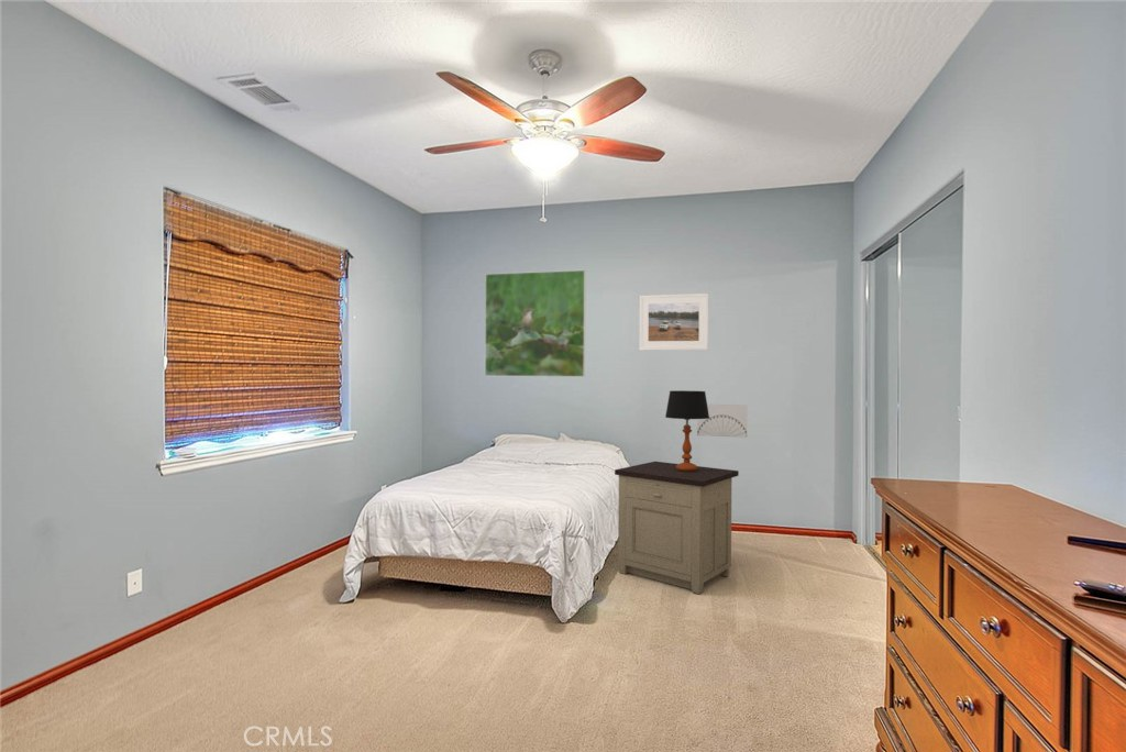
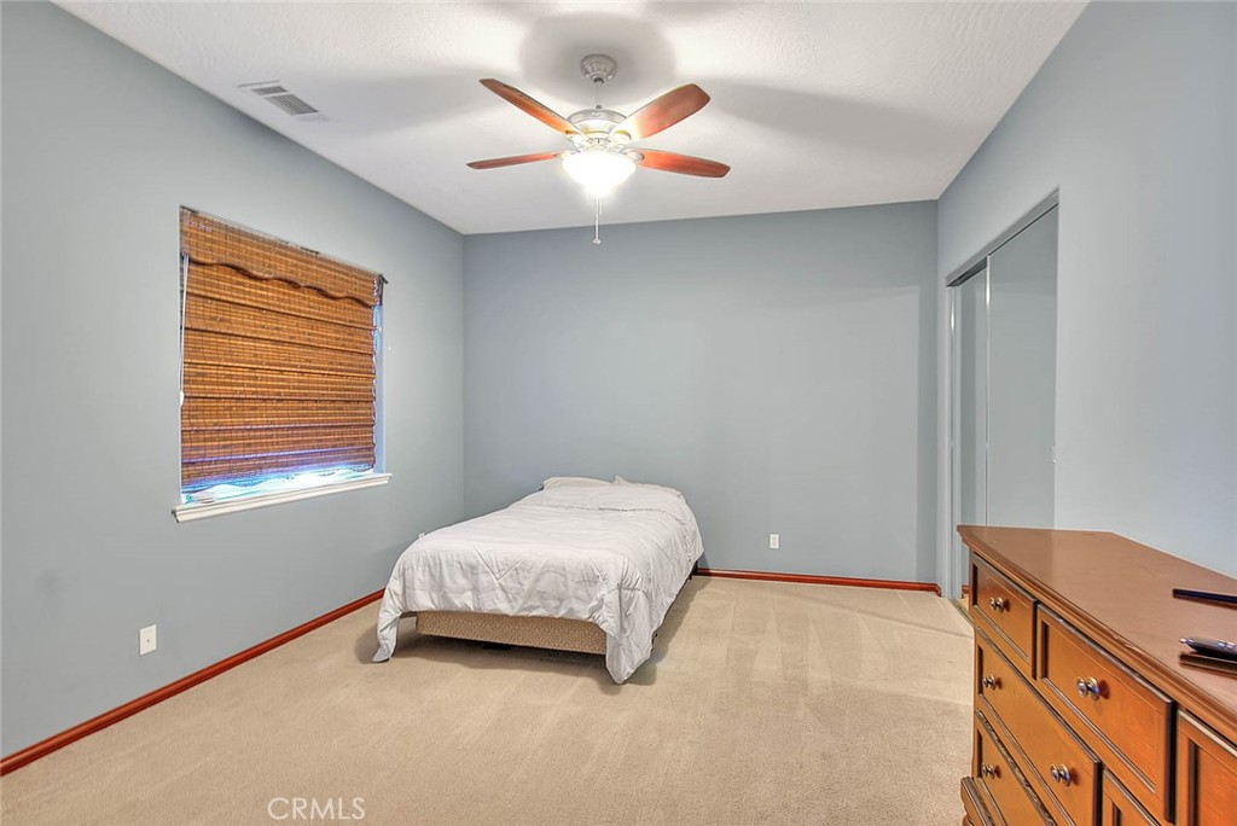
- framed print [638,292,709,352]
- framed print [484,269,586,378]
- wall art [696,403,748,439]
- table lamp [664,389,709,472]
- nightstand [614,461,740,595]
